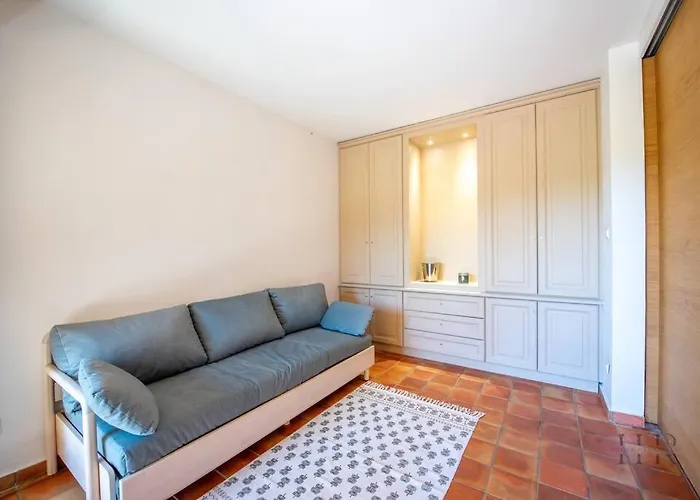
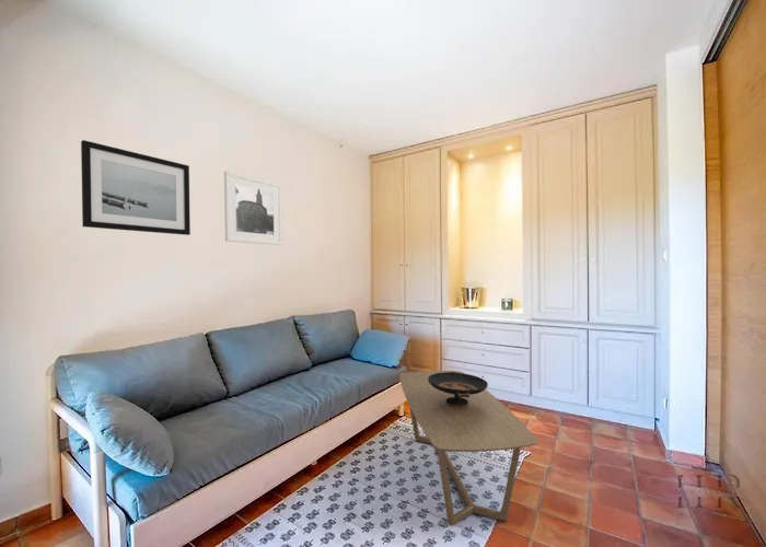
+ coffee table [398,370,539,527]
+ decorative bowl [428,370,489,406]
+ wall art [80,139,192,236]
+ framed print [223,170,283,246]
